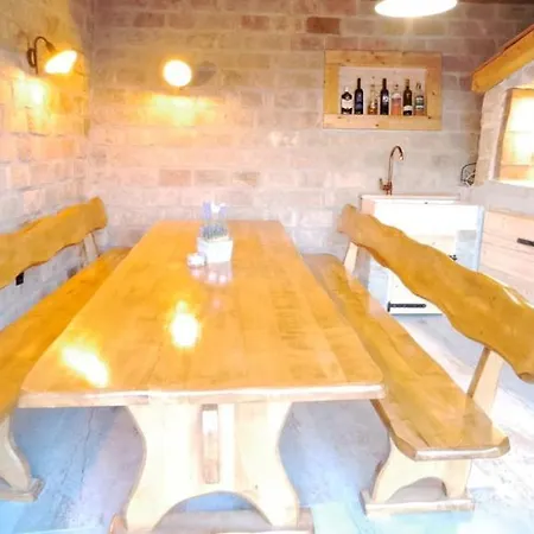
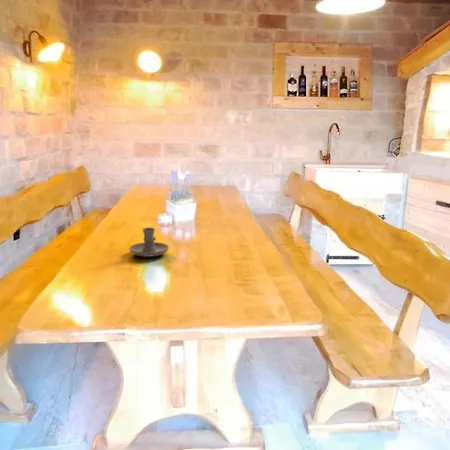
+ candle holder [128,227,170,258]
